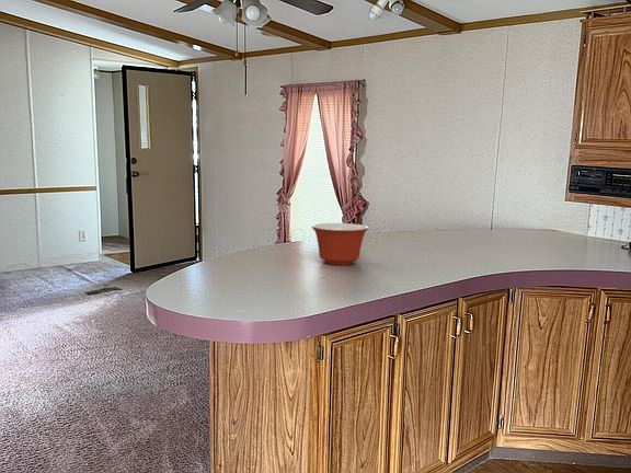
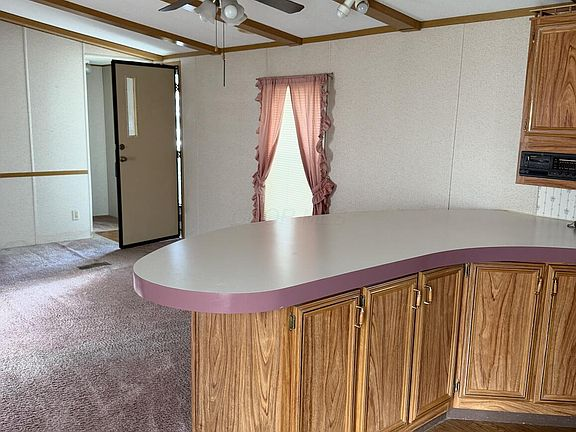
- mixing bowl [311,222,369,266]
